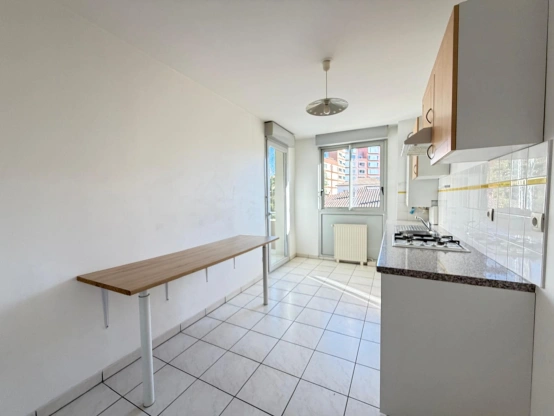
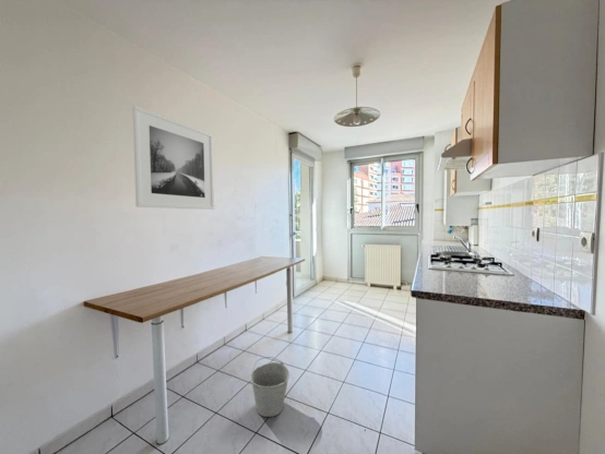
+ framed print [131,105,215,211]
+ bucket [250,356,290,418]
